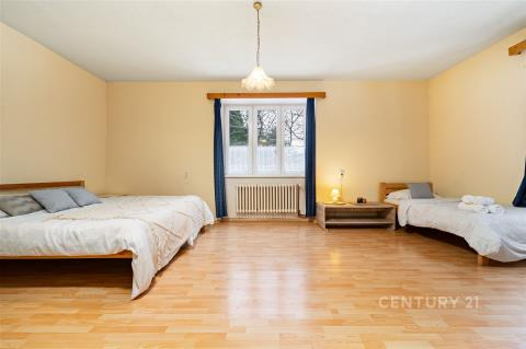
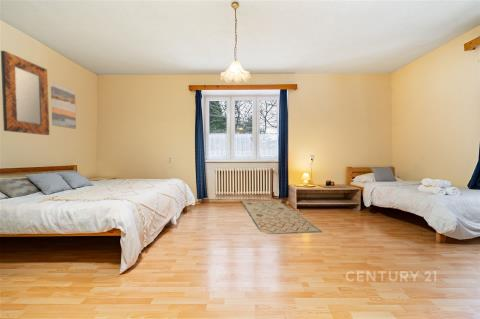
+ rug [240,200,323,235]
+ wall art [50,82,77,130]
+ home mirror [0,50,50,136]
